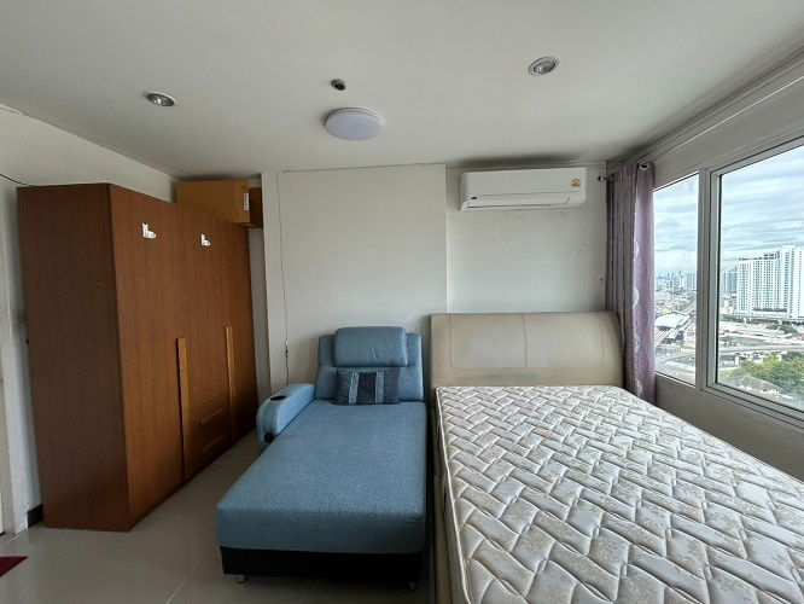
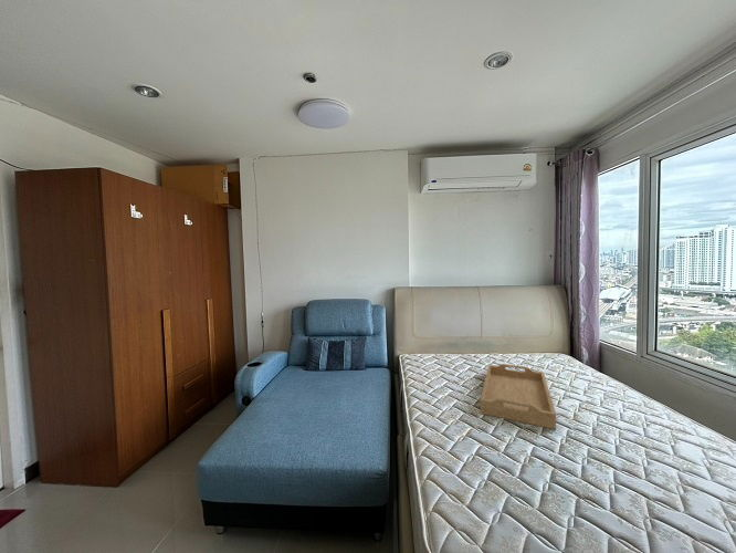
+ serving tray [480,363,557,430]
